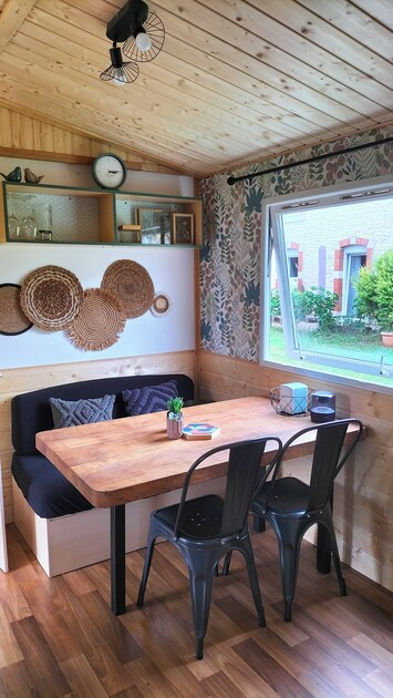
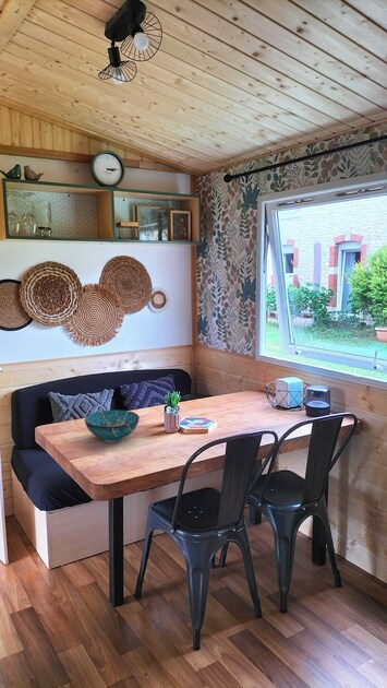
+ decorative bowl [84,408,141,443]
